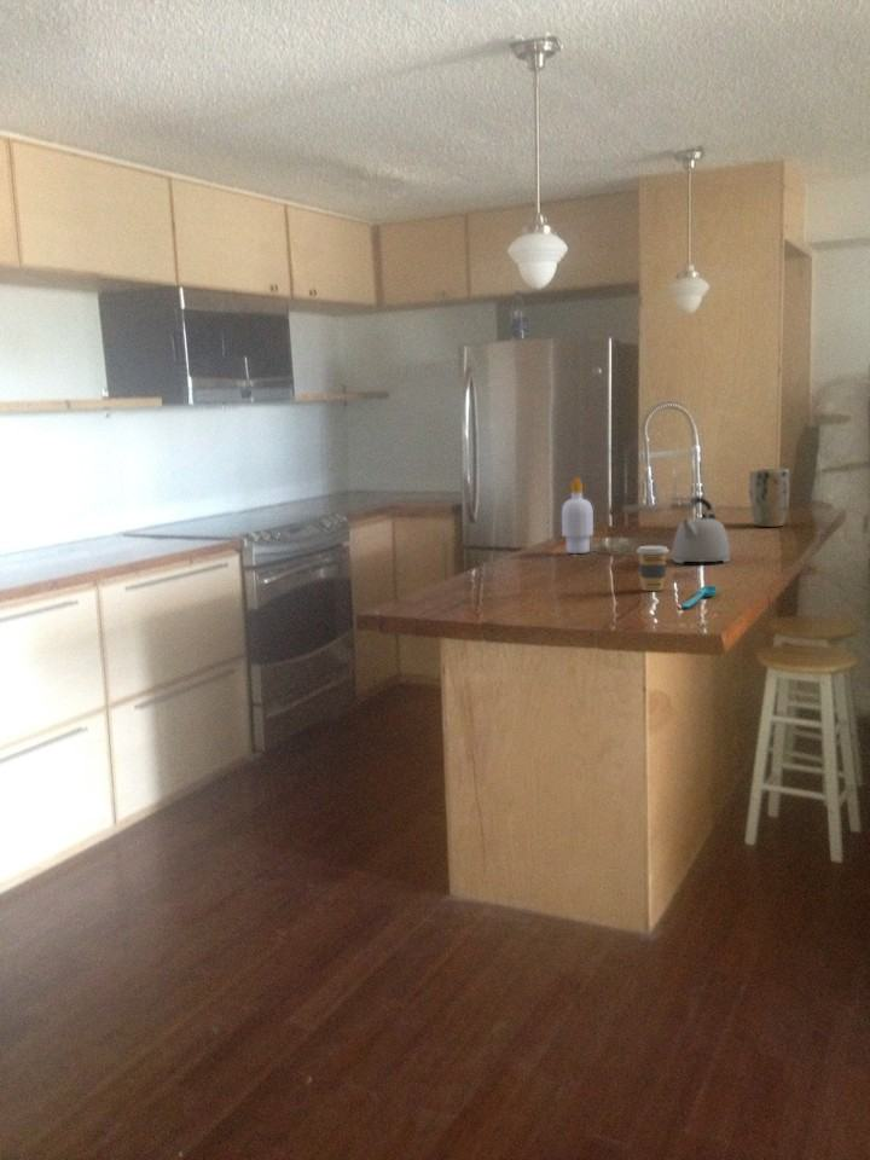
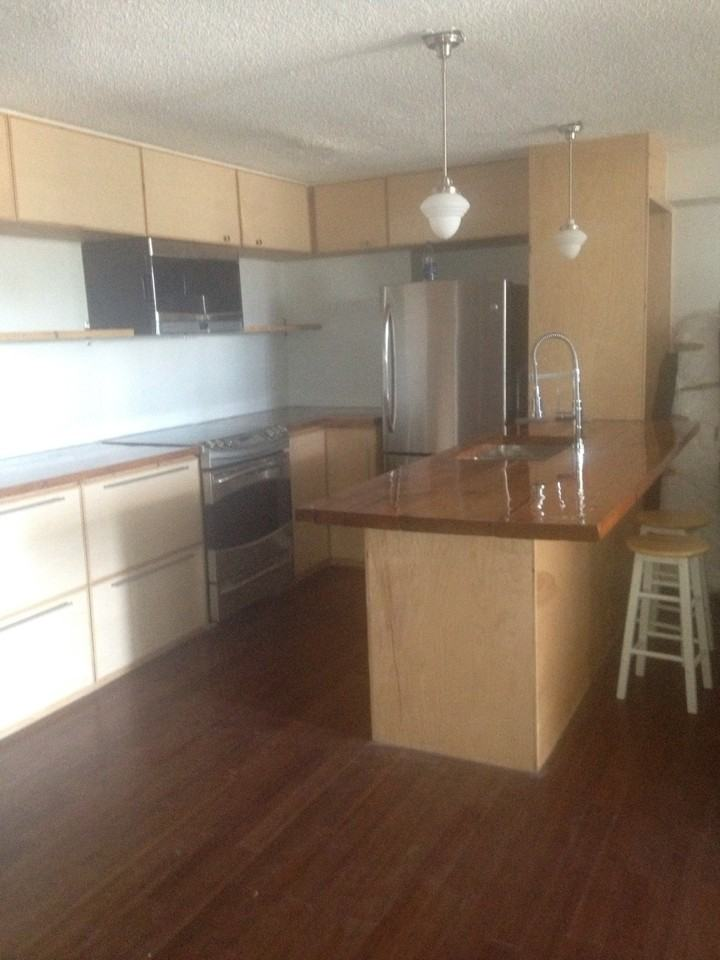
- plant pot [748,468,790,528]
- soap bottle [561,477,594,555]
- coffee cup [636,545,671,592]
- kettle [671,495,731,564]
- spoon [680,585,719,609]
